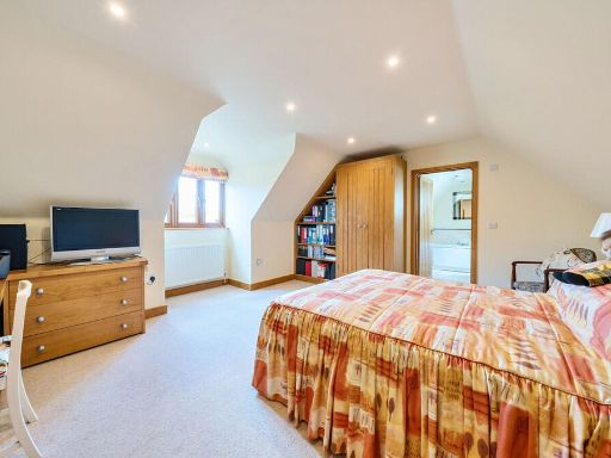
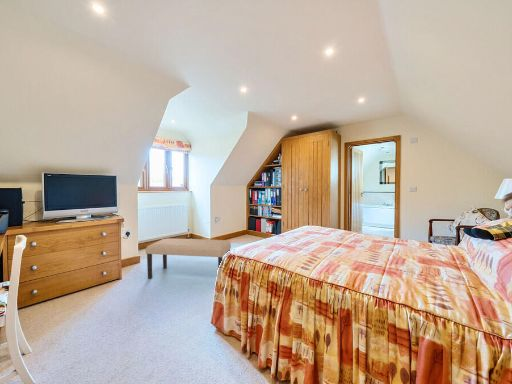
+ bench [145,237,232,280]
